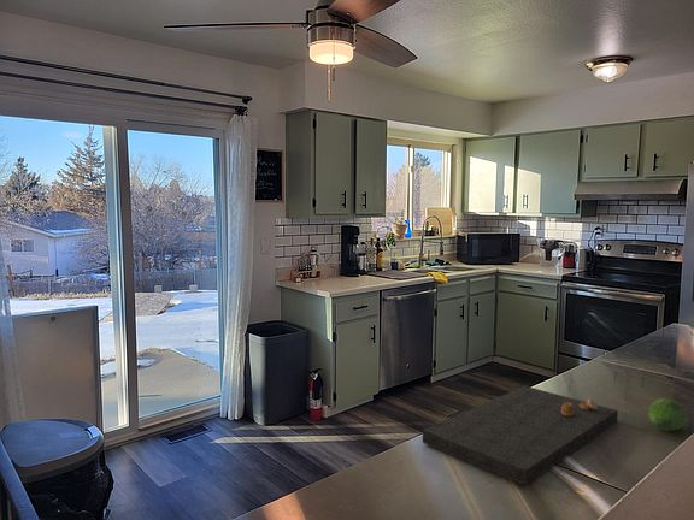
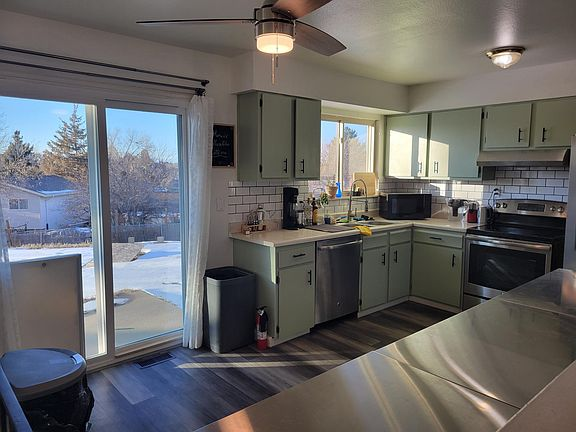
- cutting board [422,385,619,486]
- fruit [647,397,686,432]
